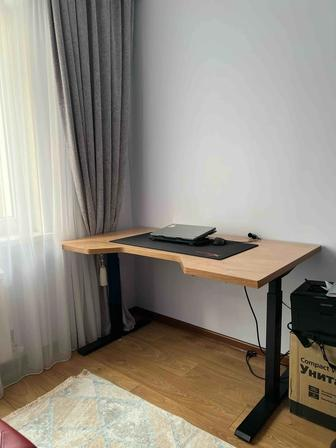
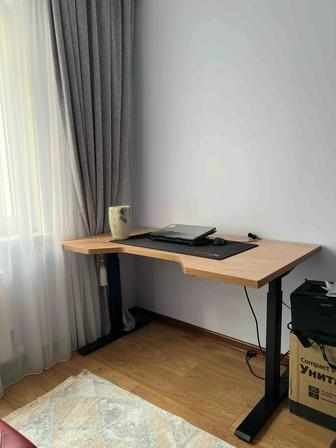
+ plant pot [108,205,132,241]
